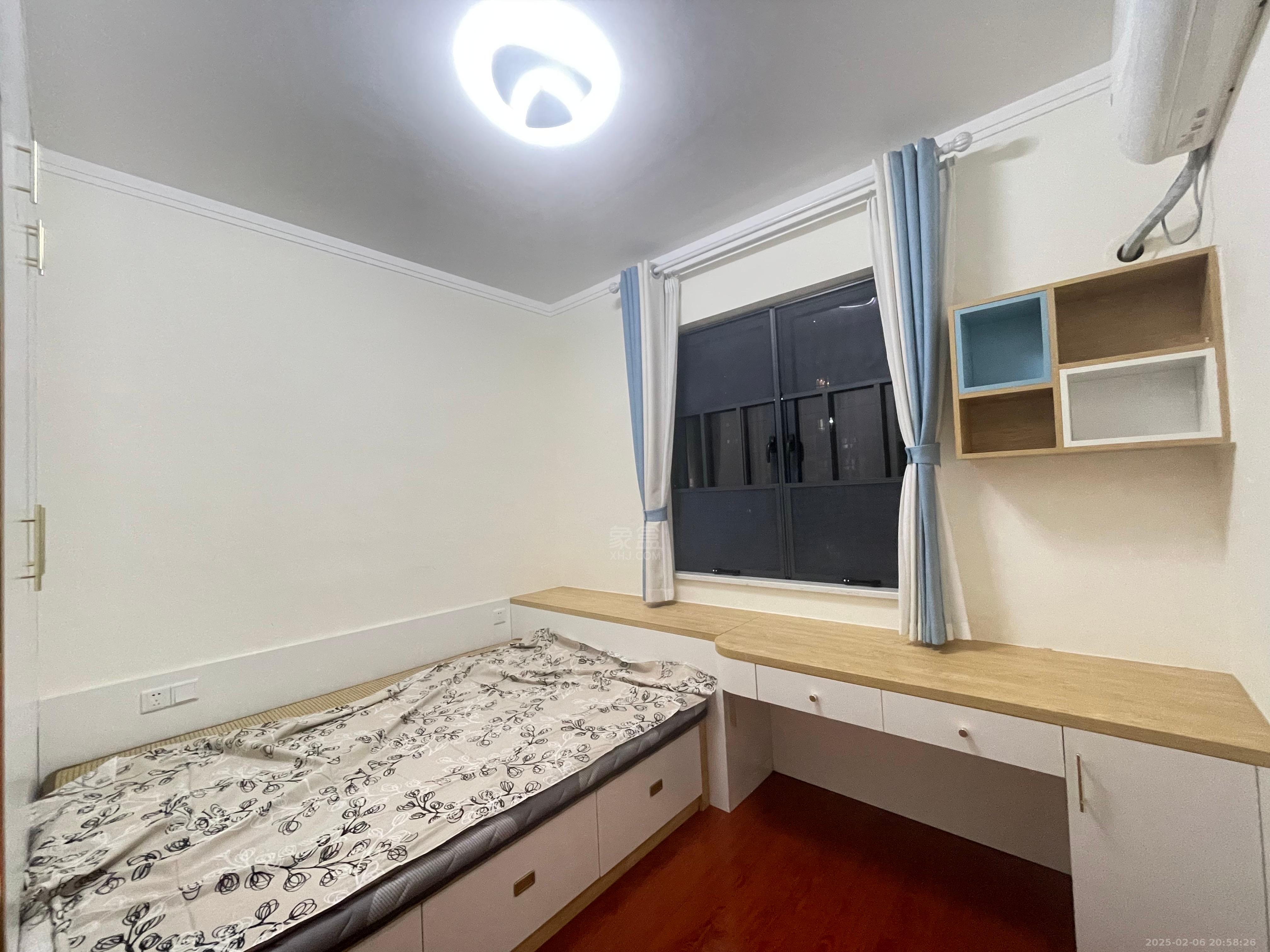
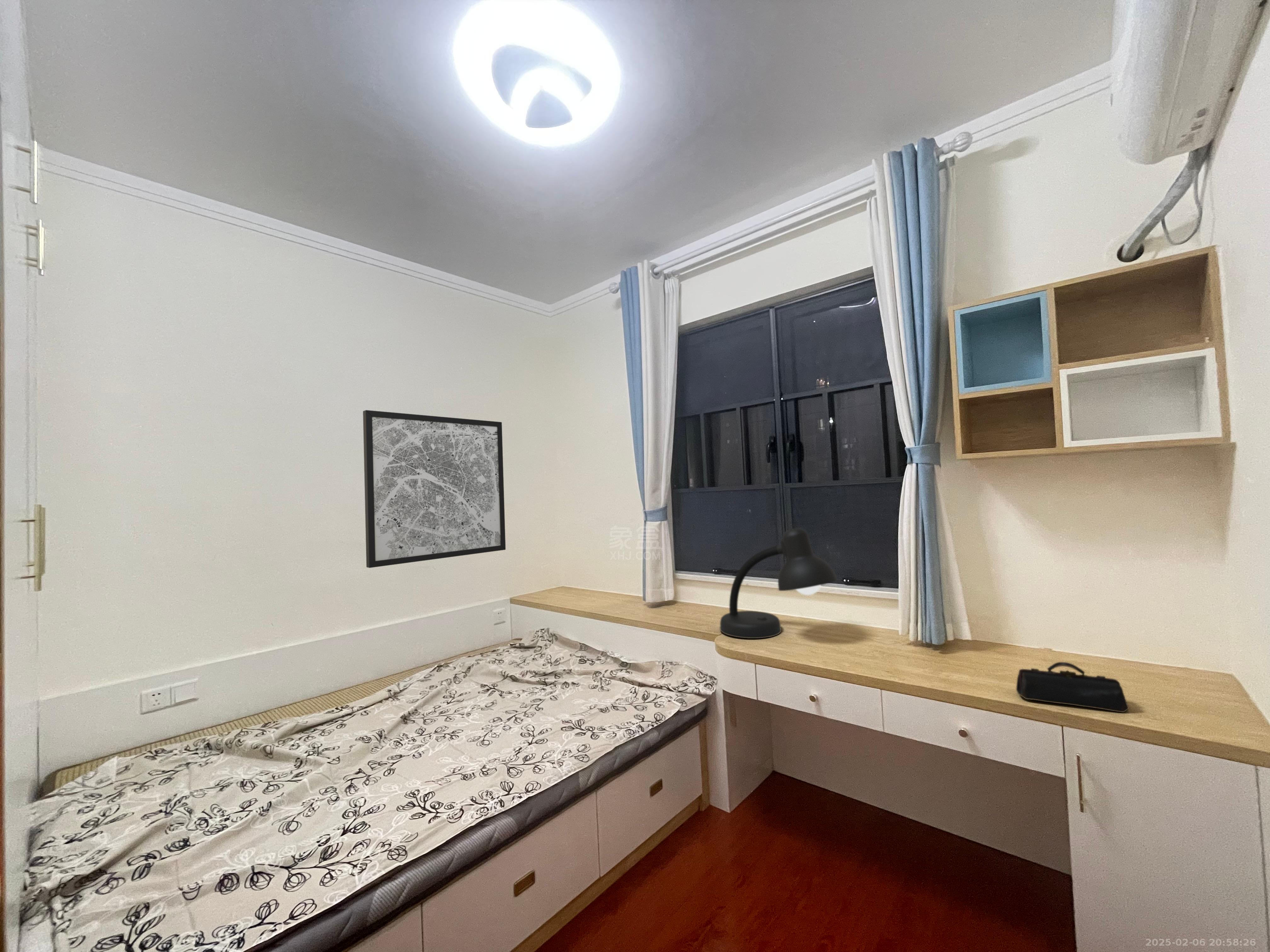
+ wall art [363,410,506,568]
+ desk lamp [719,528,838,639]
+ pencil case [1016,662,1129,713]
